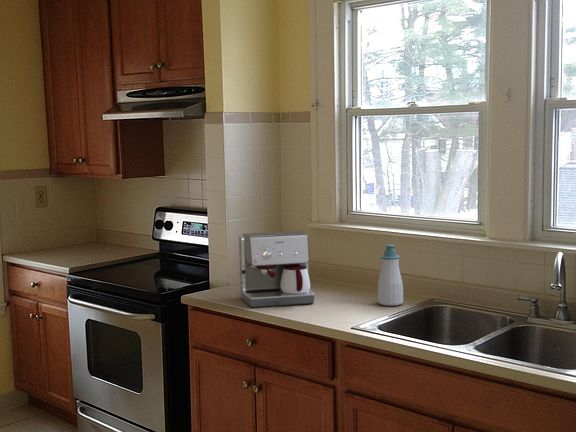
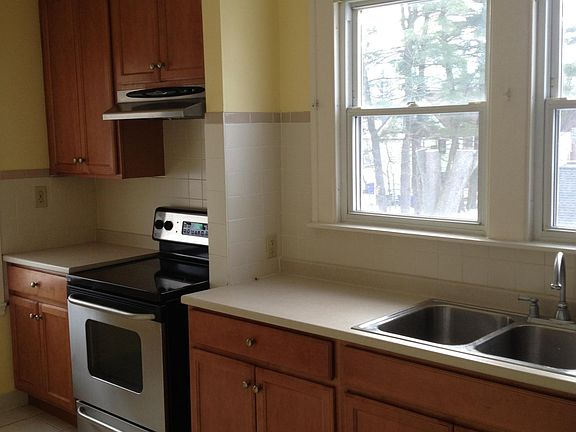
- coffee maker [238,230,315,308]
- soap bottle [377,244,404,307]
